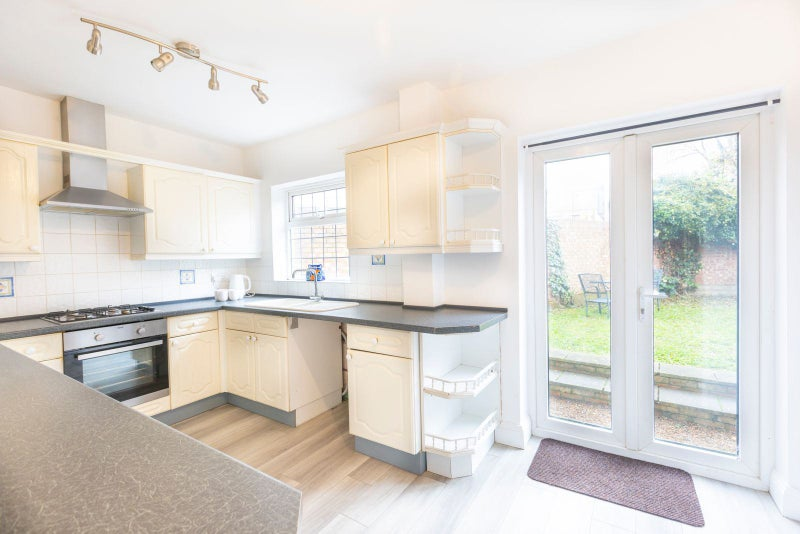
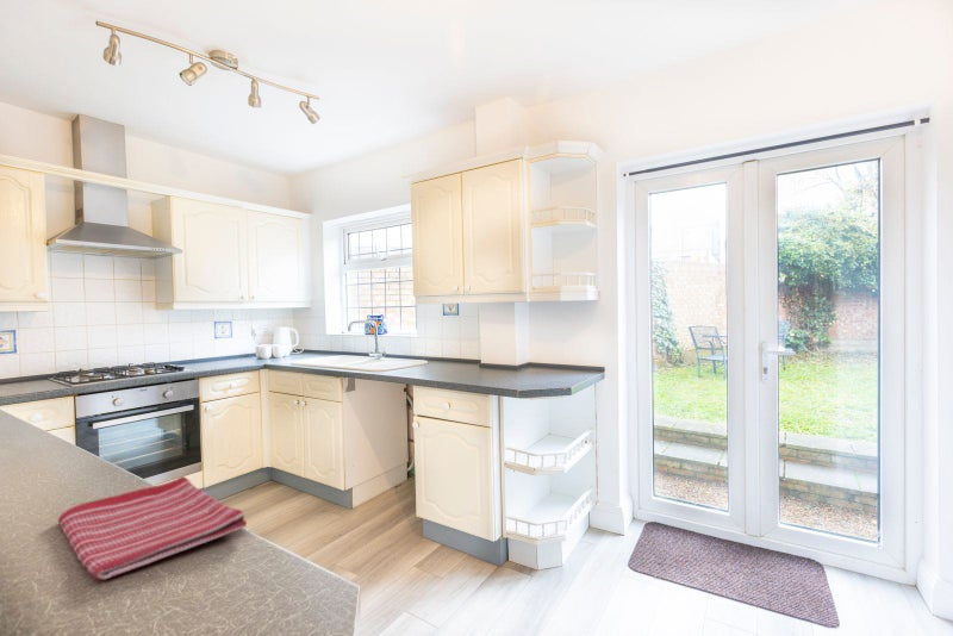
+ dish towel [57,475,248,581]
